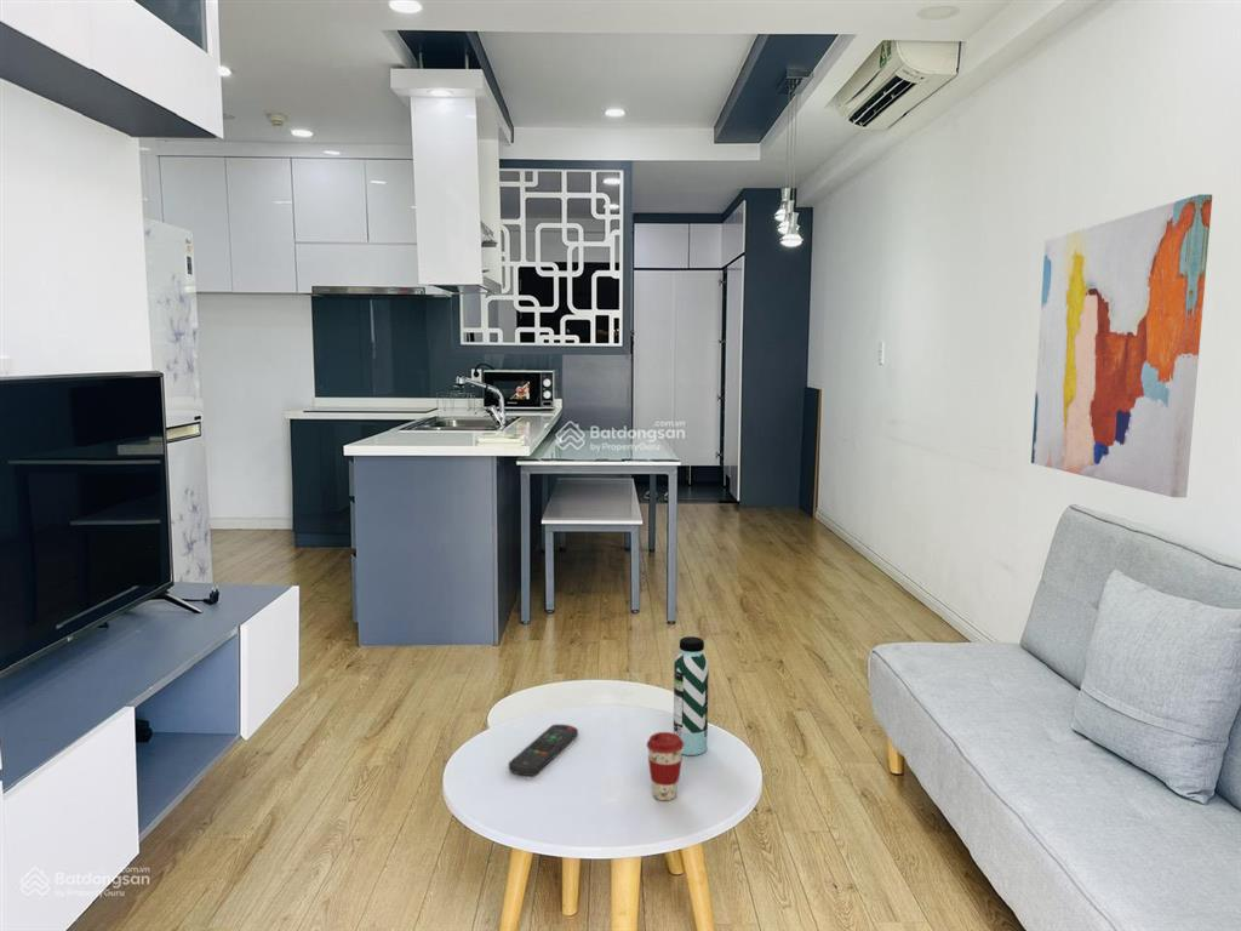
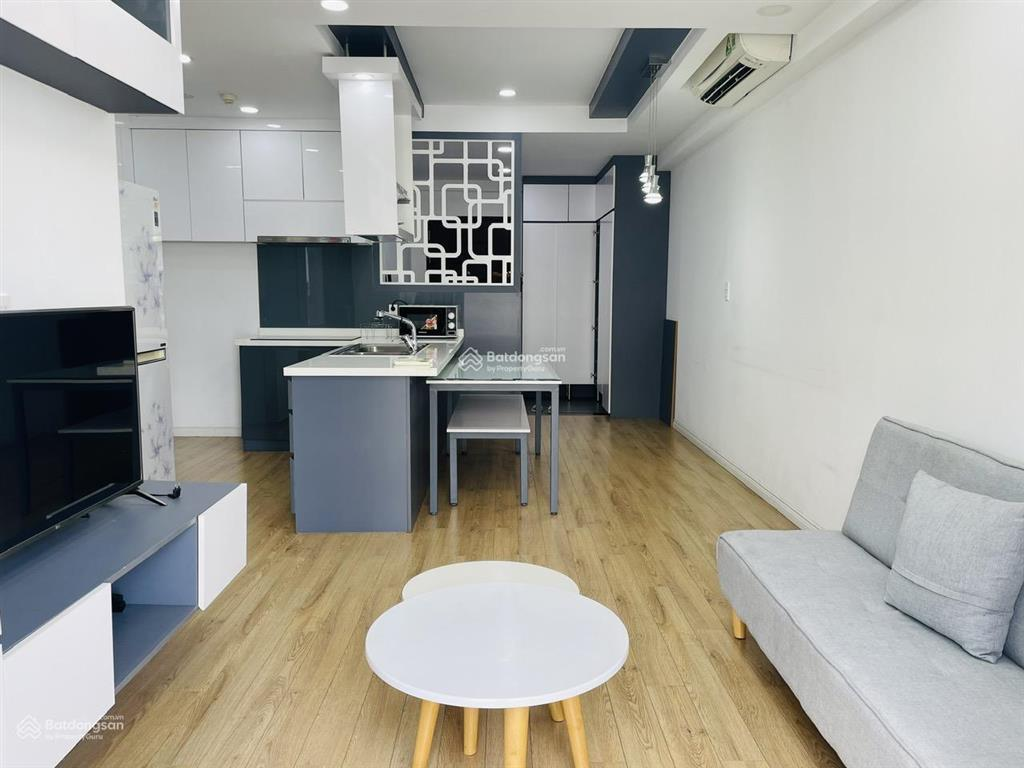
- wall art [1030,193,1213,498]
- coffee cup [646,731,684,801]
- water bottle [673,635,710,756]
- remote control [508,724,579,777]
